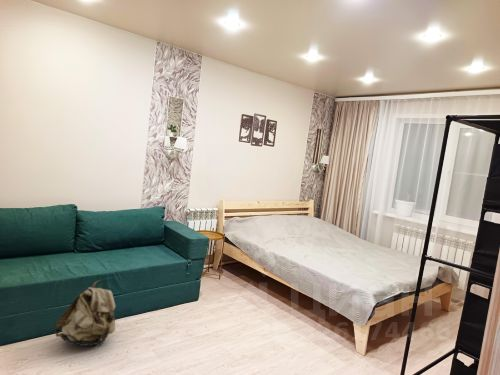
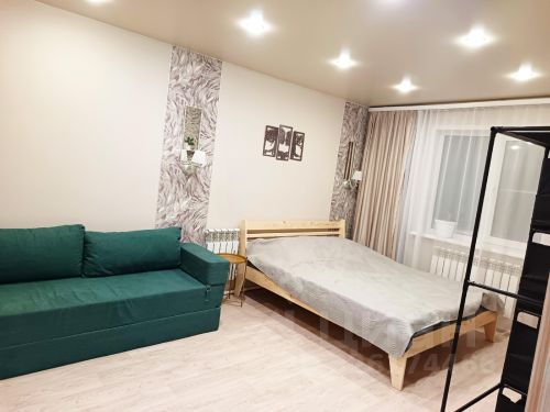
- backpack [54,279,117,347]
